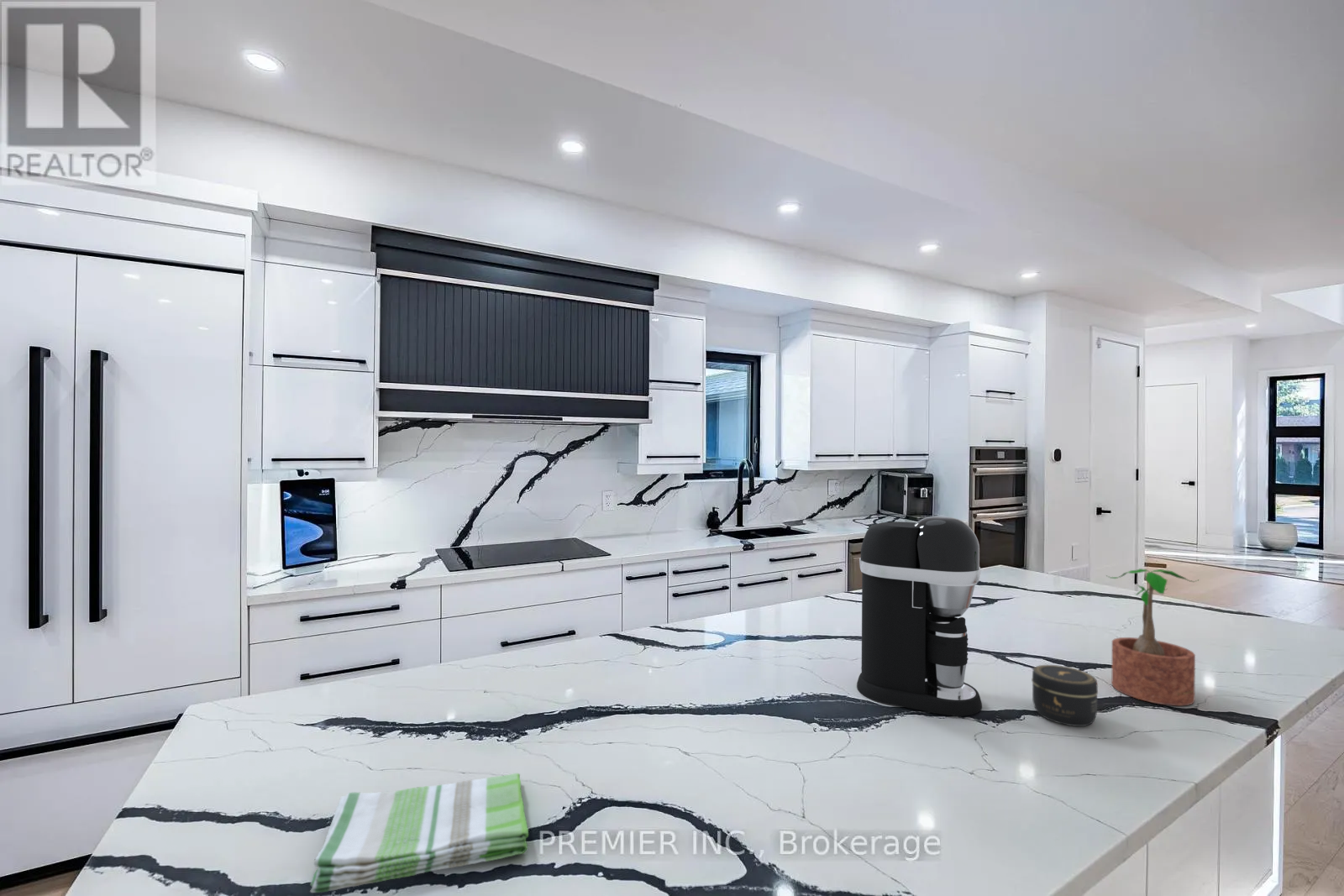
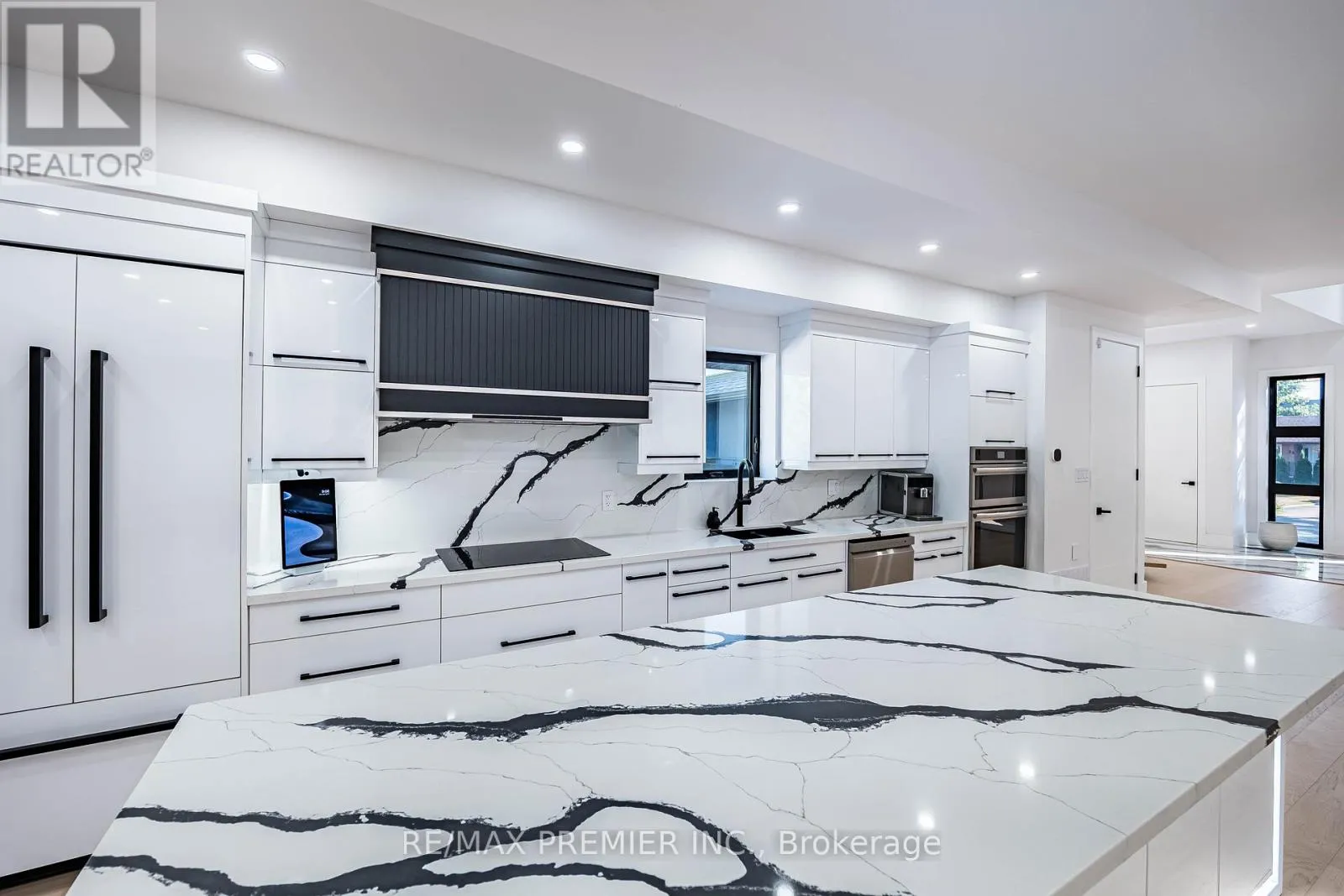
- dish towel [309,773,529,893]
- coffee maker [856,515,983,716]
- jar [1031,664,1099,727]
- potted plant [1105,568,1200,706]
